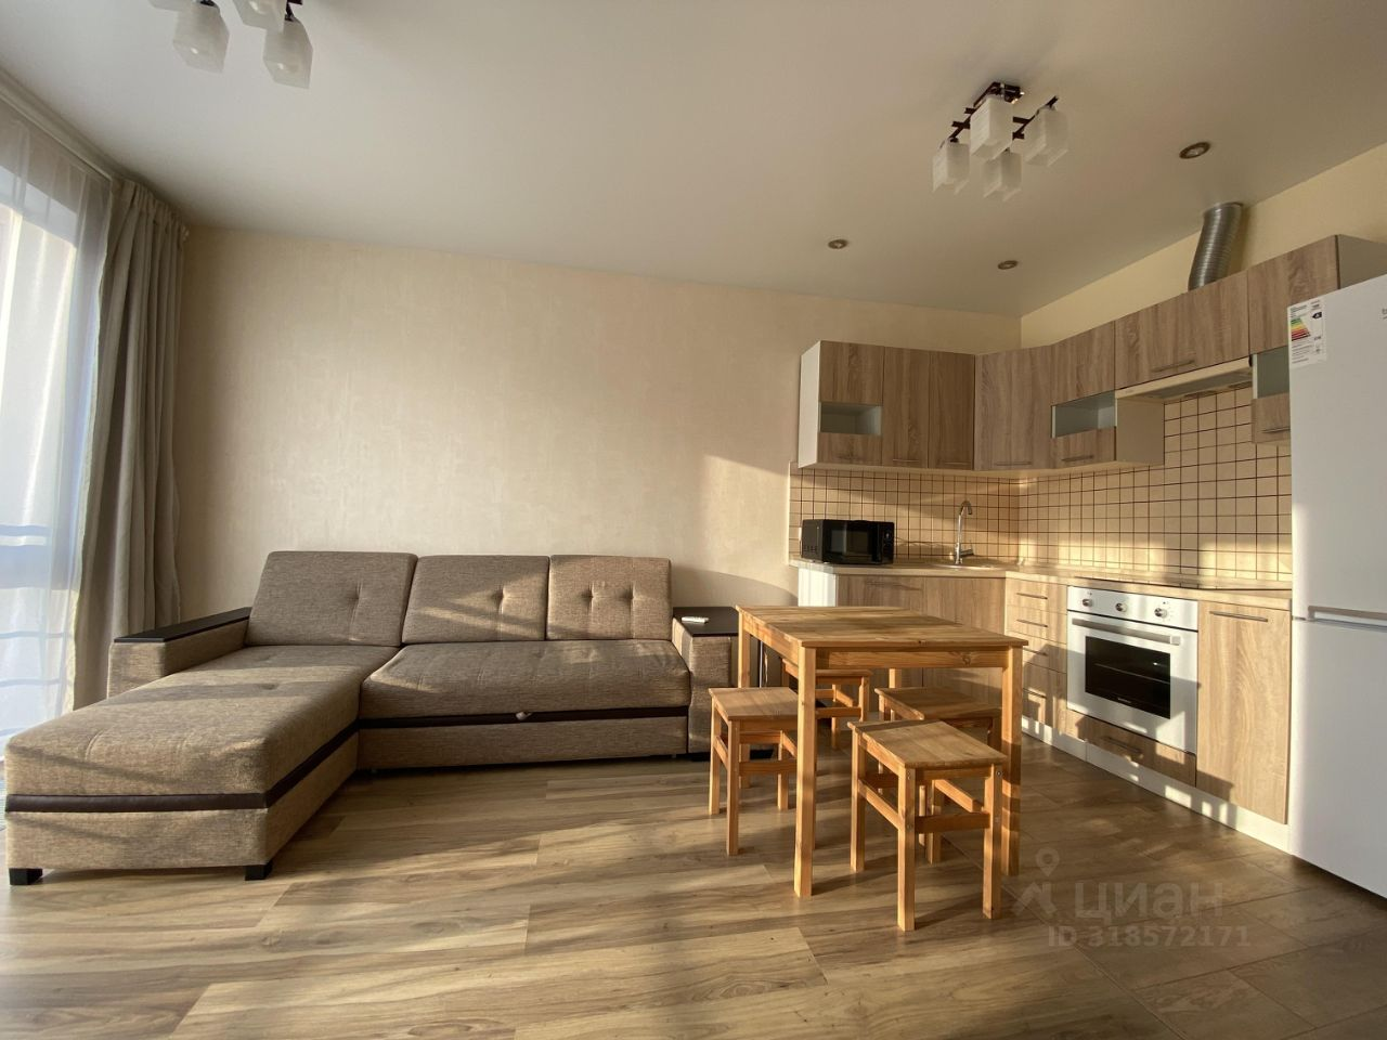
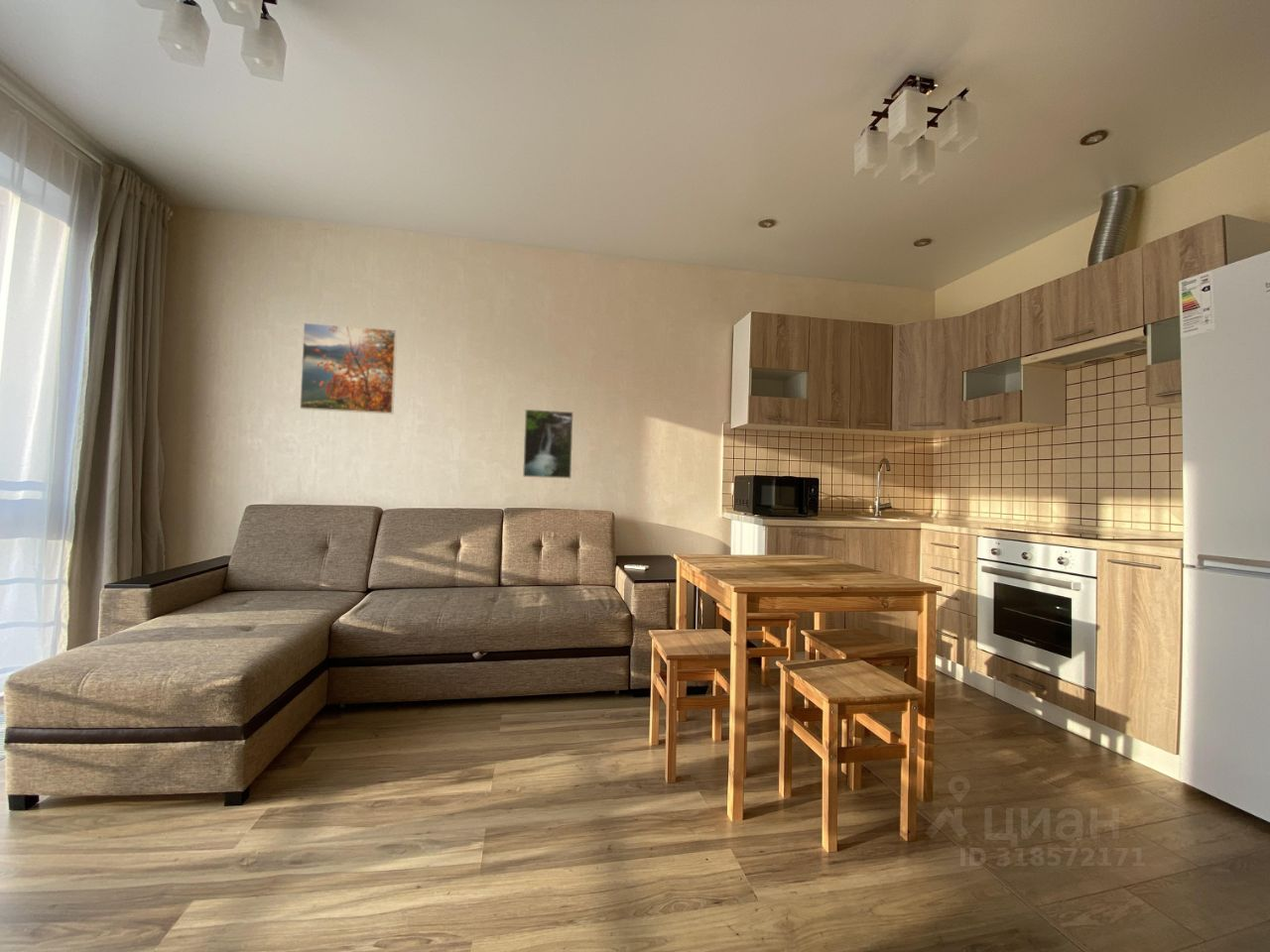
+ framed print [522,409,574,480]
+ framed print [299,321,398,415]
